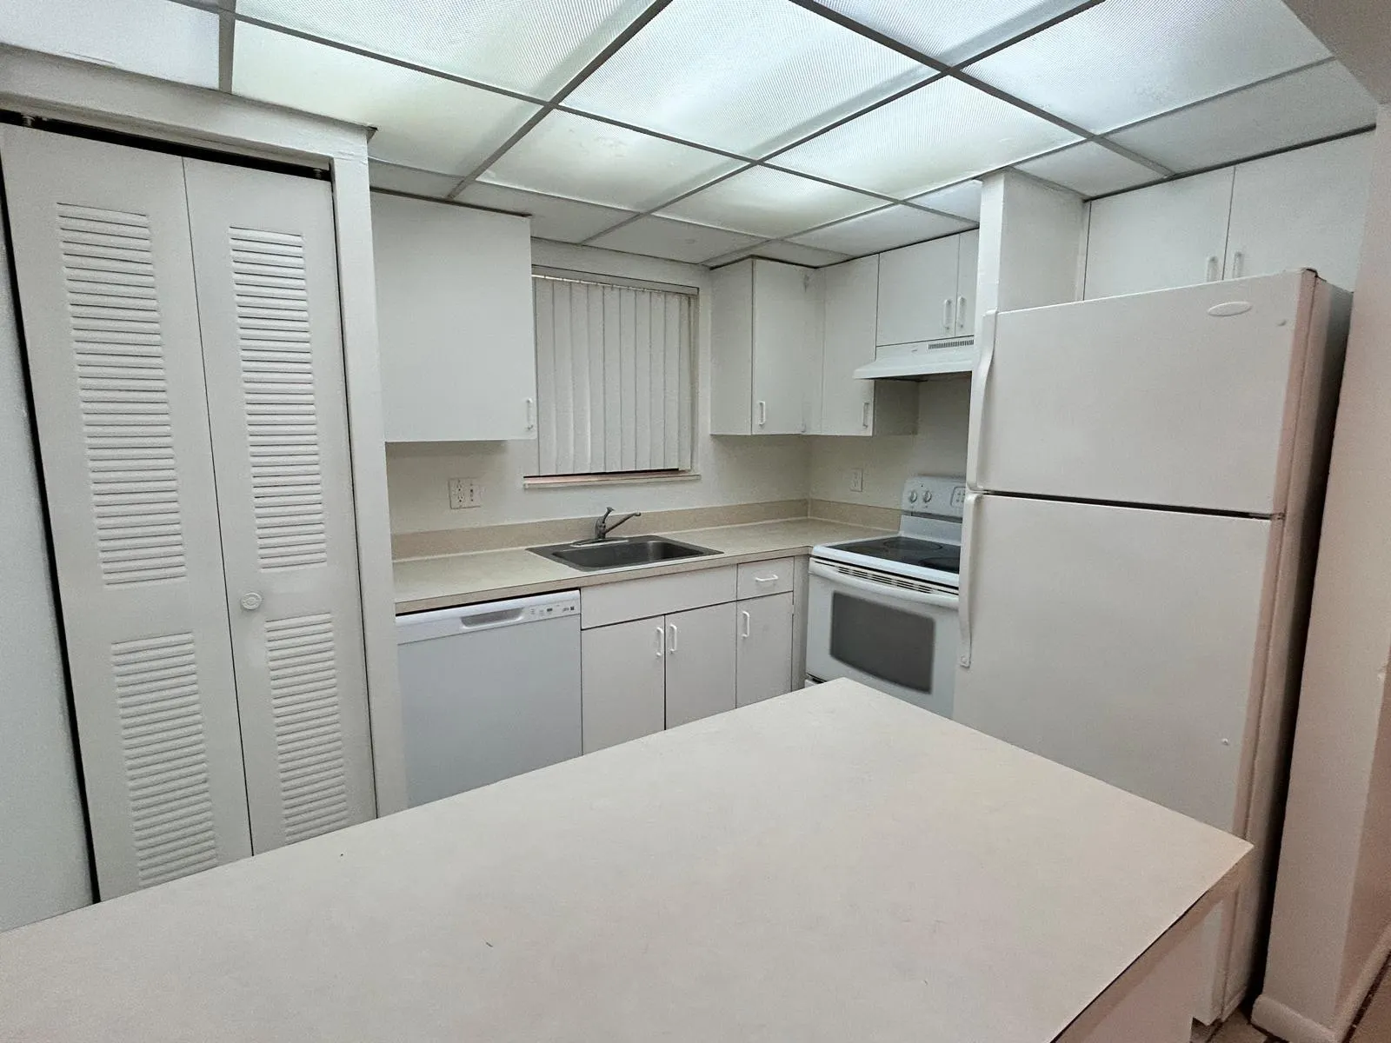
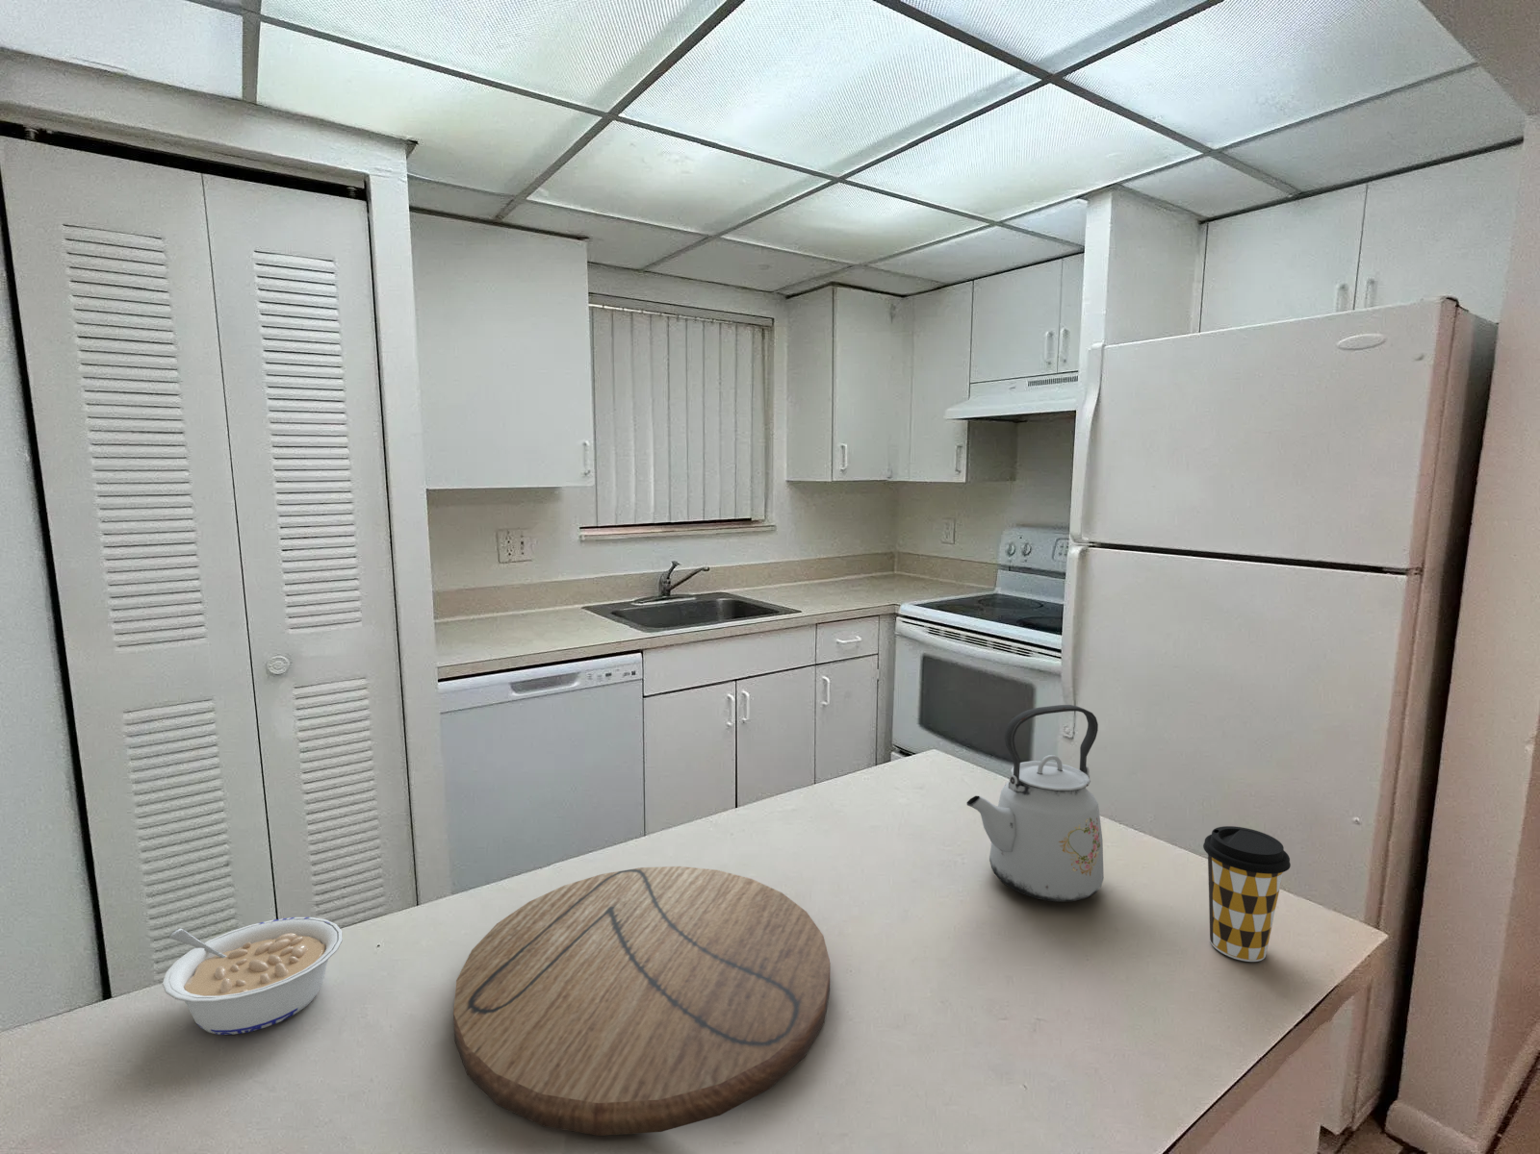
+ cutting board [452,865,832,1137]
+ coffee cup [1202,825,1291,962]
+ legume [161,916,343,1035]
+ kettle [965,704,1105,903]
